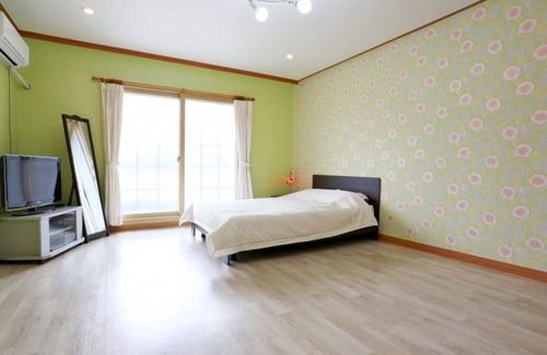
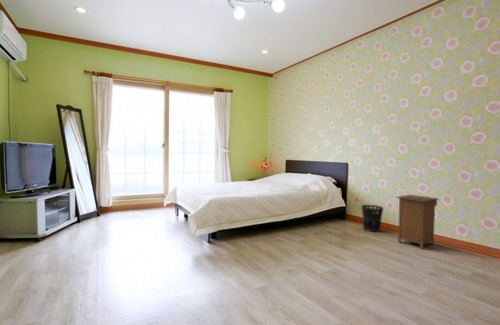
+ wastebasket [360,204,384,233]
+ nightstand [396,194,439,250]
